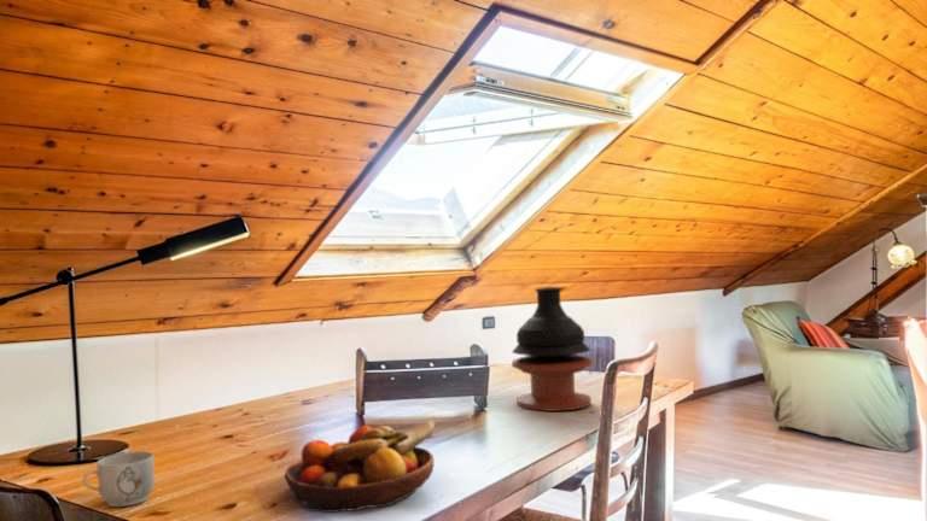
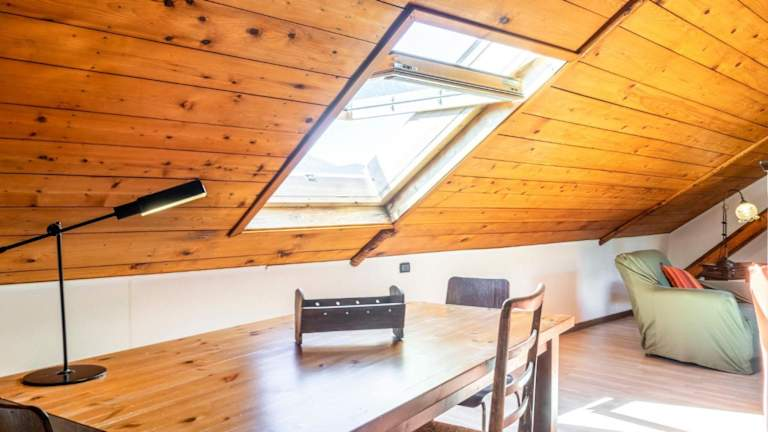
- fruit bowl [284,420,438,514]
- mug [82,450,156,508]
- vase [511,286,593,412]
